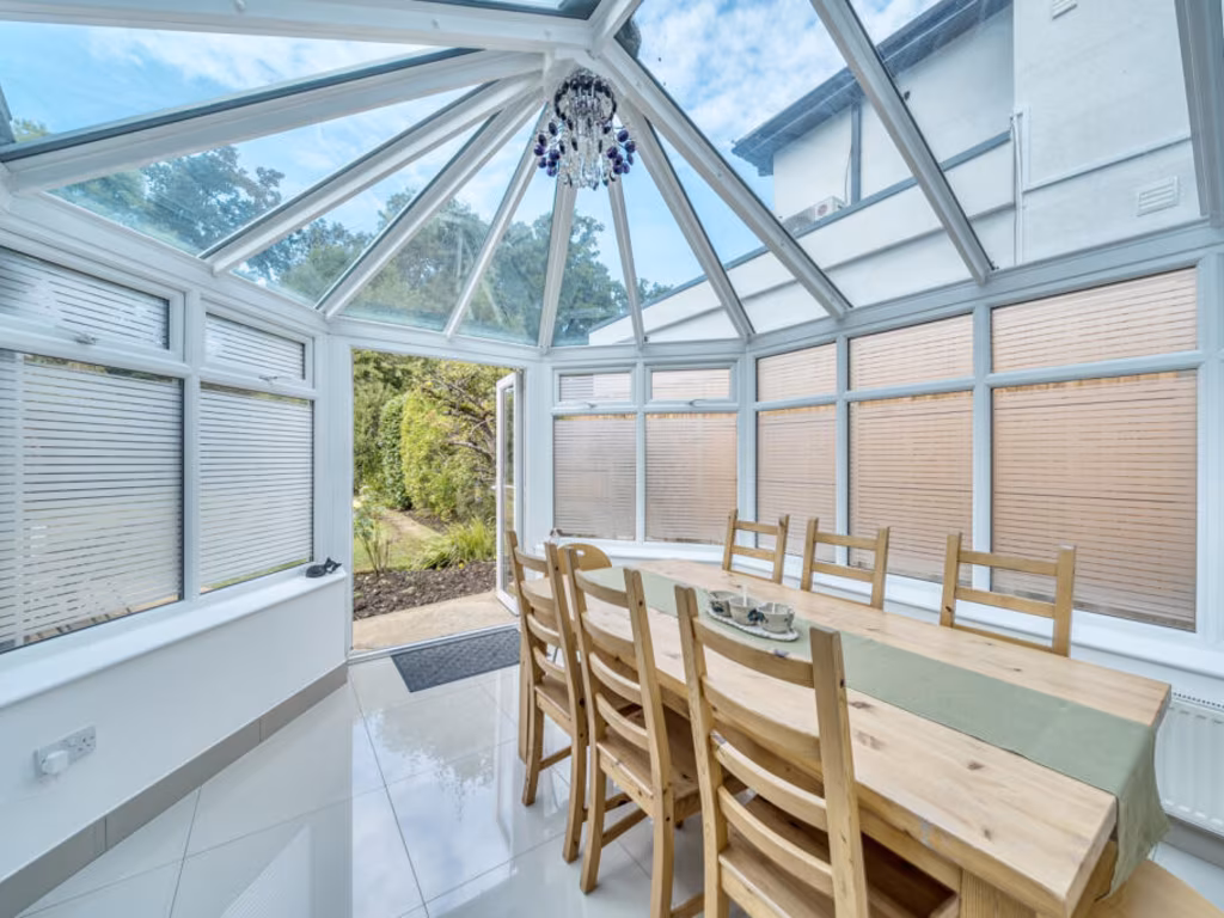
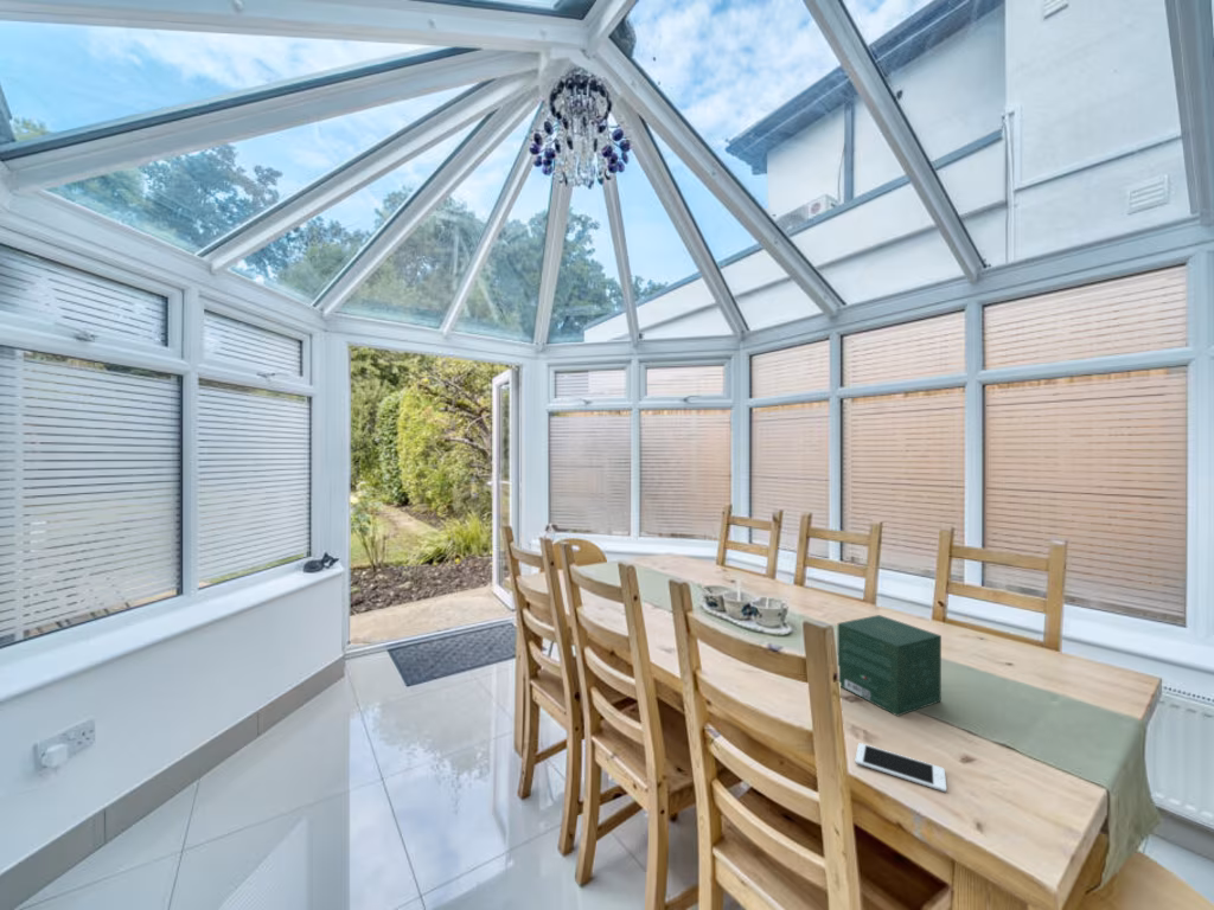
+ gift box [836,614,943,717]
+ cell phone [854,742,947,793]
